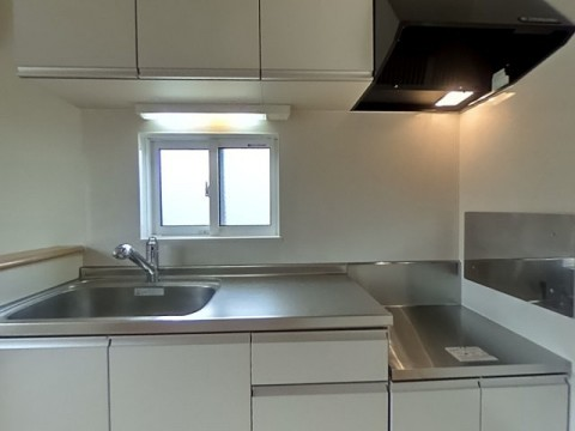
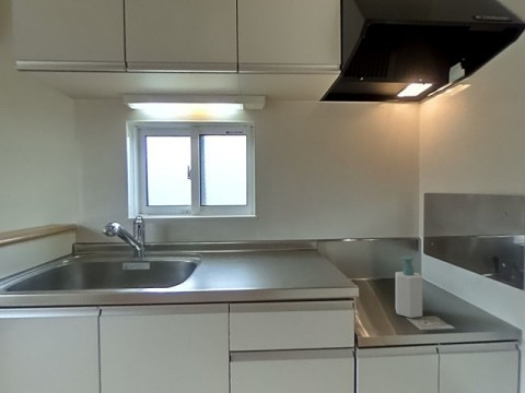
+ soap bottle [395,255,423,319]
